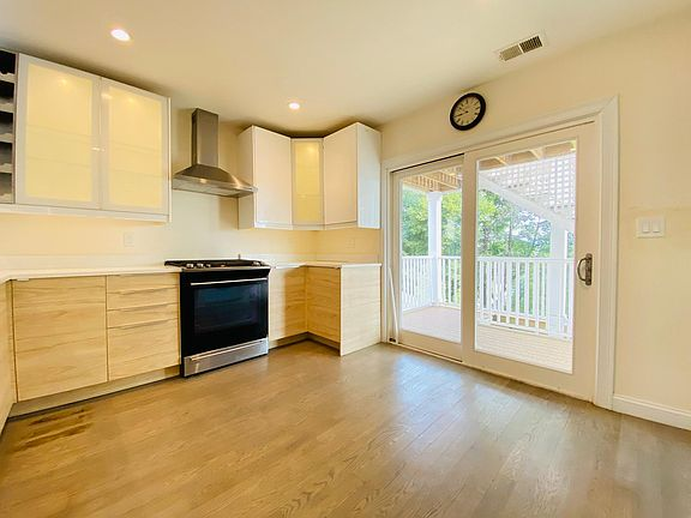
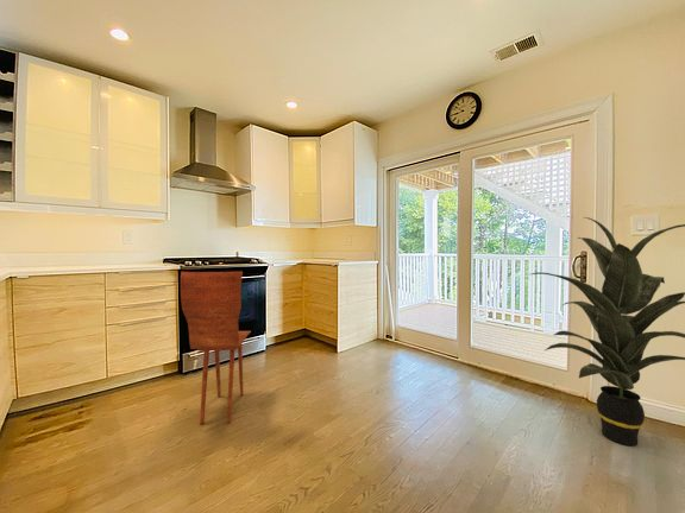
+ dining chair [180,271,252,426]
+ indoor plant [527,216,685,446]
